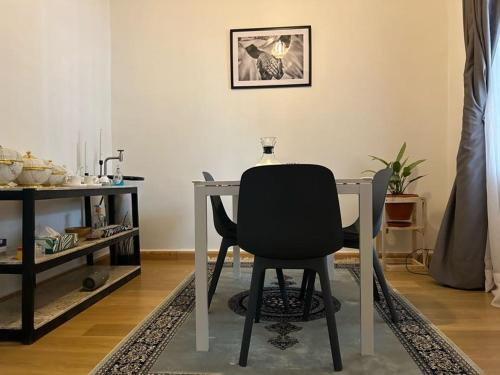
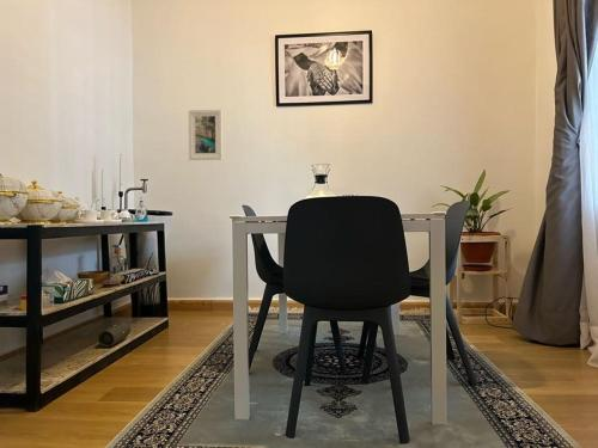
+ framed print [188,108,224,161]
